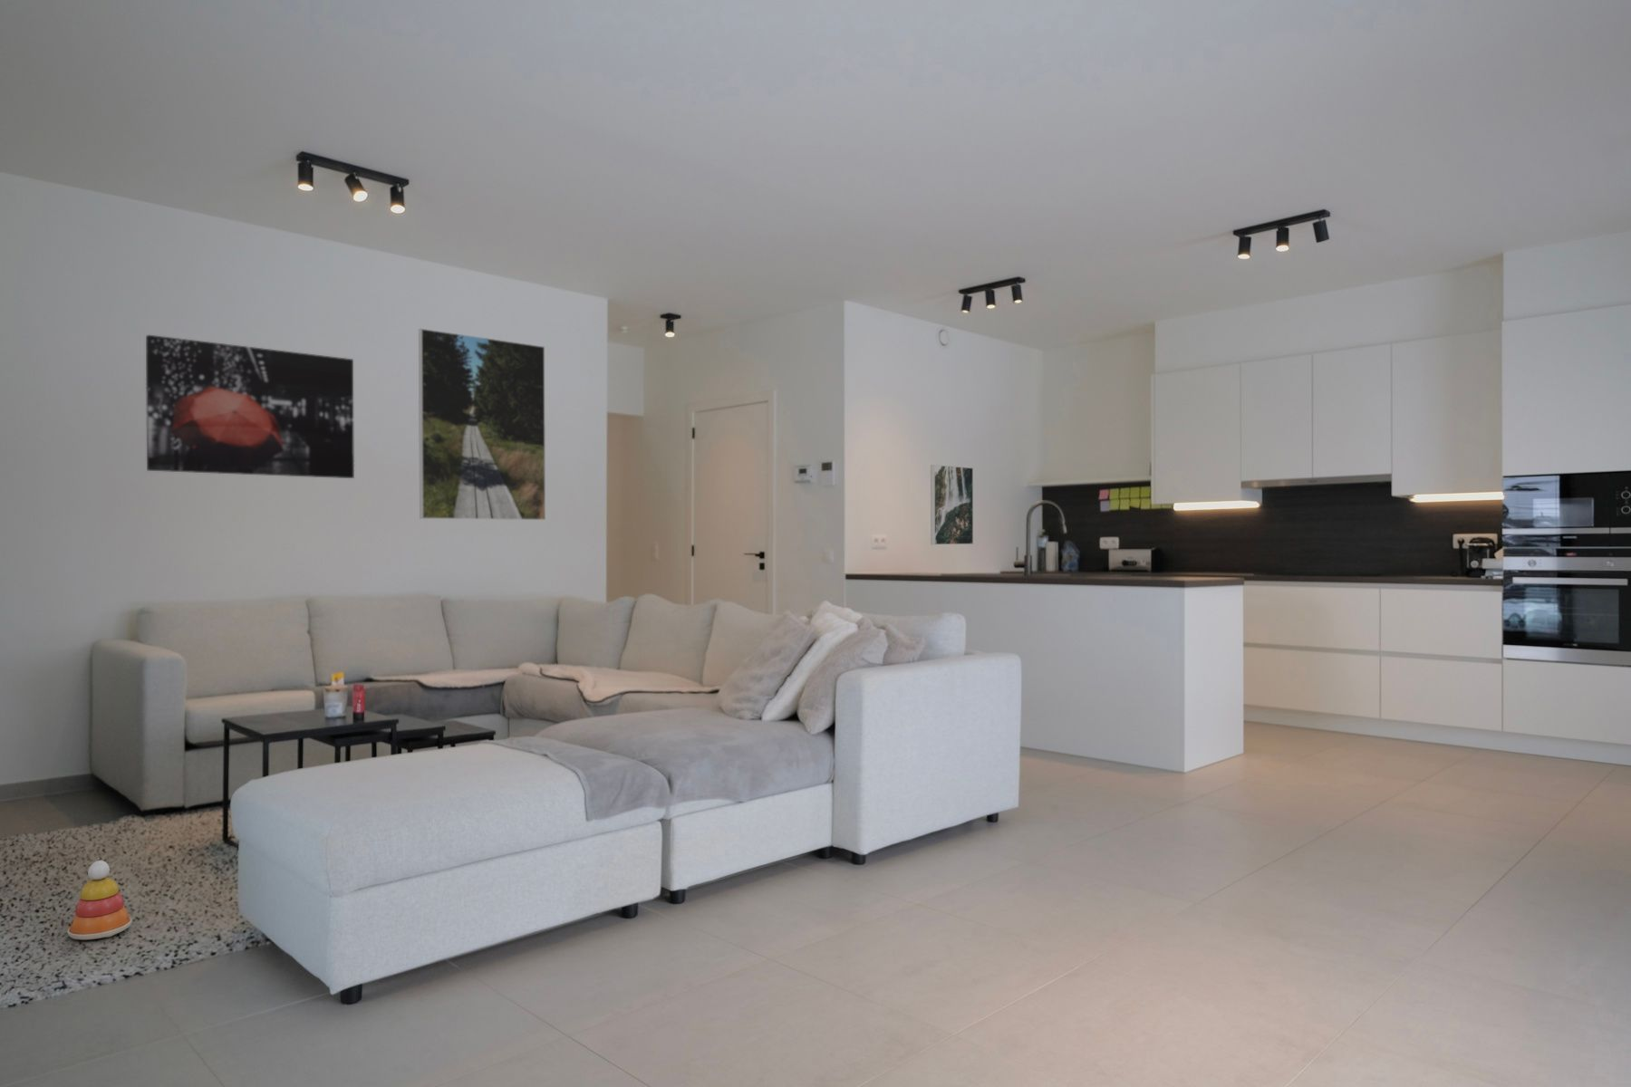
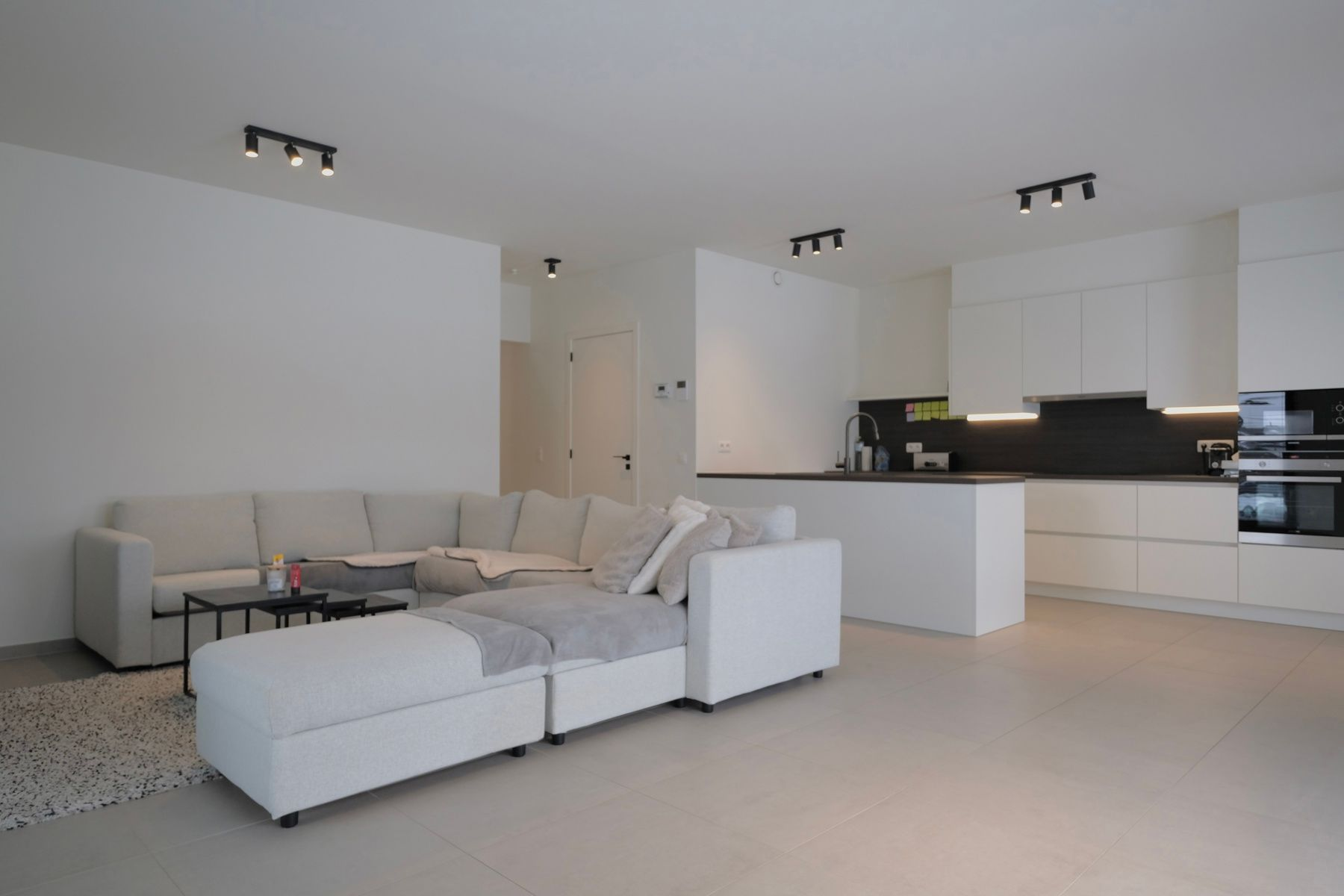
- wall art [144,335,356,479]
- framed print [930,463,974,545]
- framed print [417,328,546,520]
- stacking toy [67,860,133,940]
